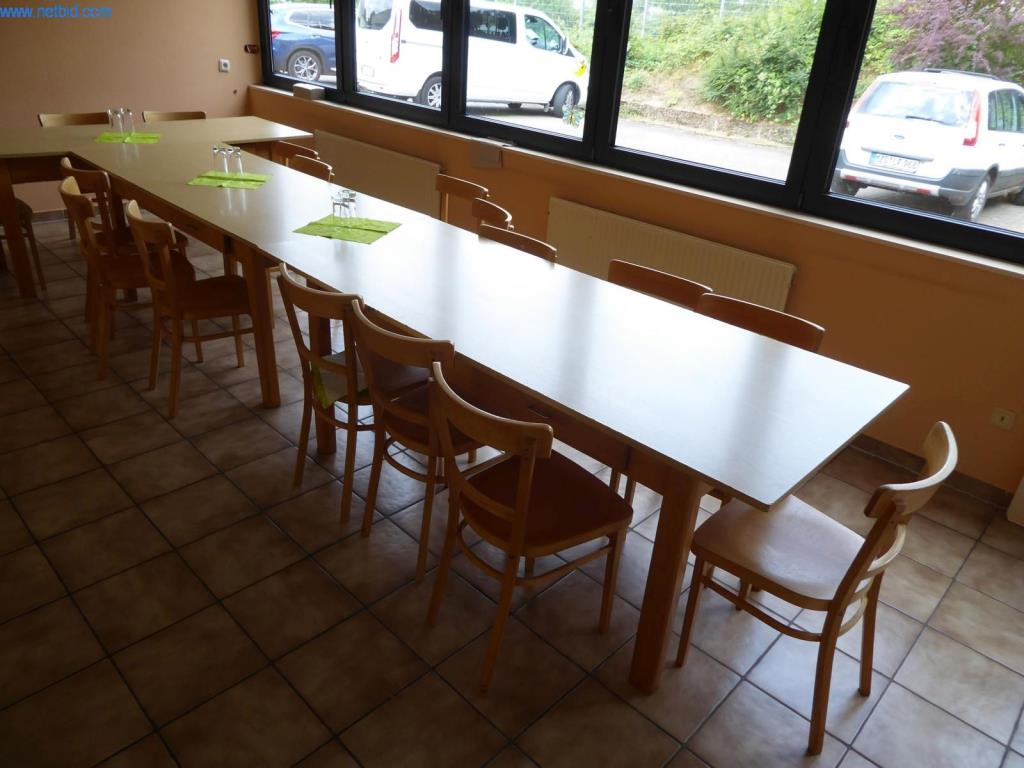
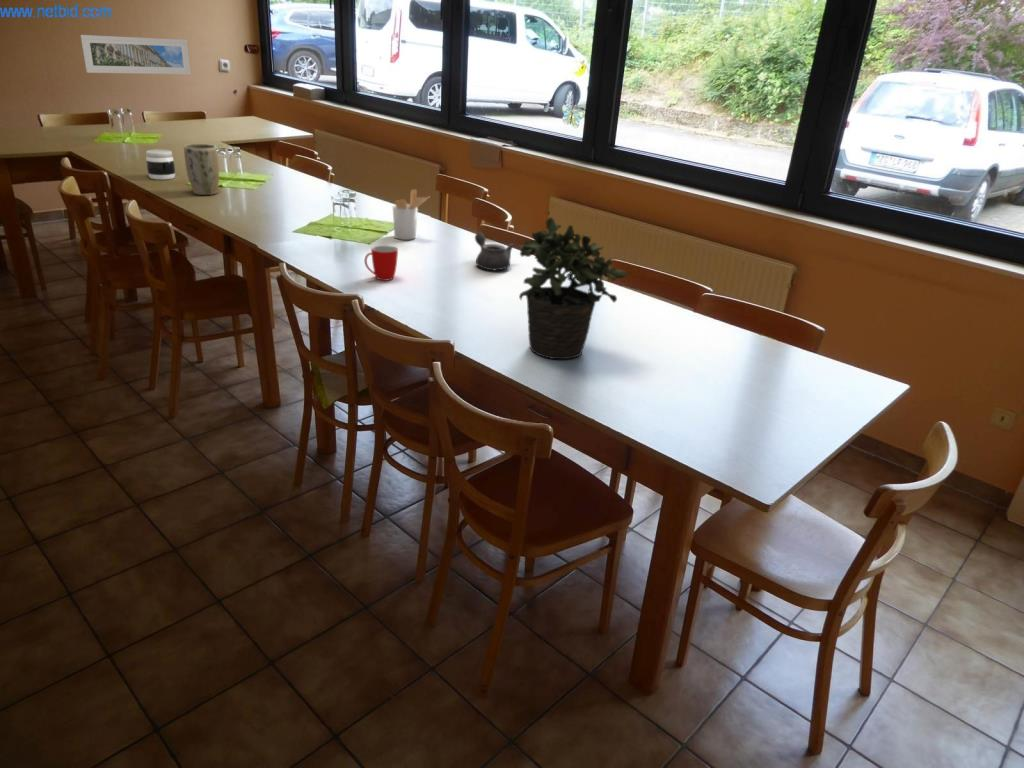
+ teapot [474,232,515,272]
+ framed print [80,34,192,75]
+ potted plant [518,216,629,360]
+ mug [364,244,399,282]
+ utensil holder [392,188,431,241]
+ plant pot [183,143,220,196]
+ jar [145,148,176,181]
